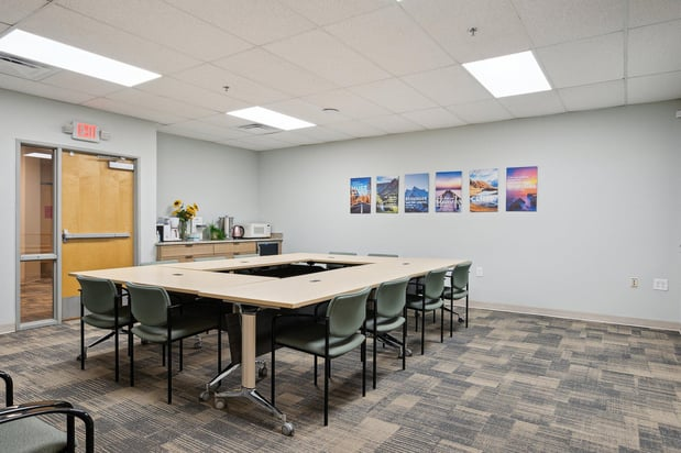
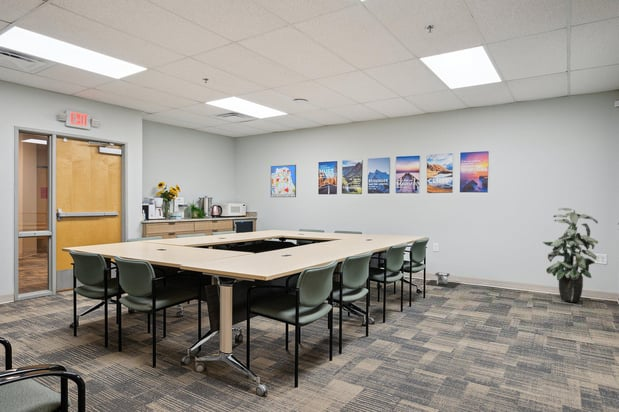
+ indoor plant [542,207,599,303]
+ trash can [425,271,461,289]
+ wall art [270,164,297,198]
